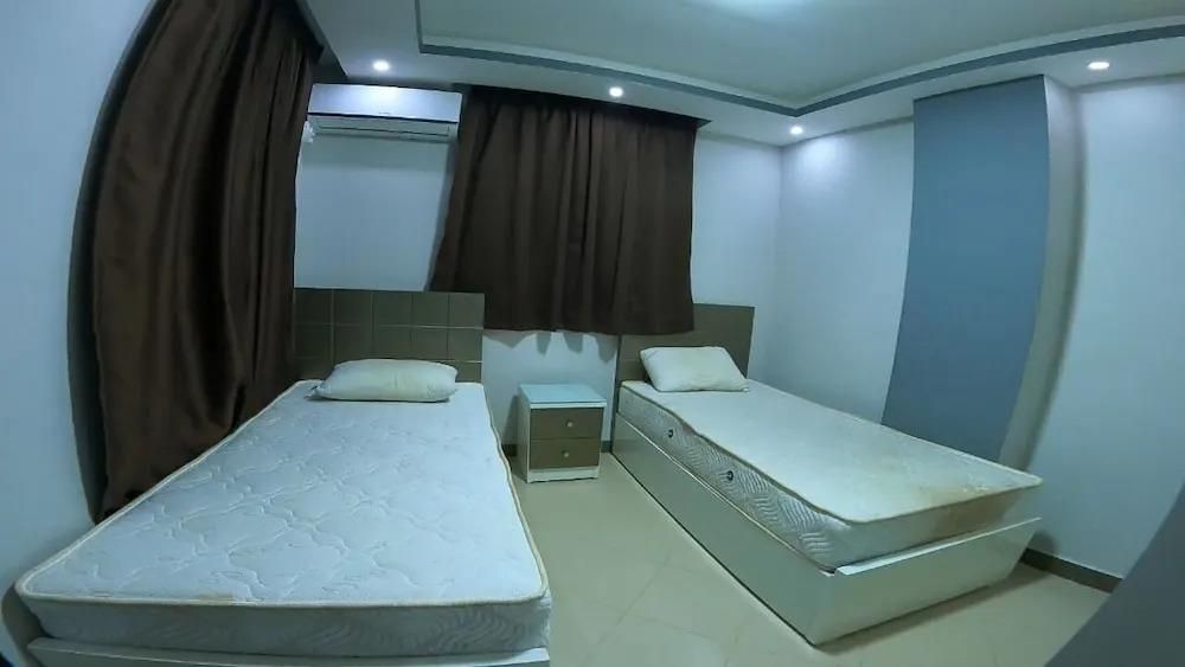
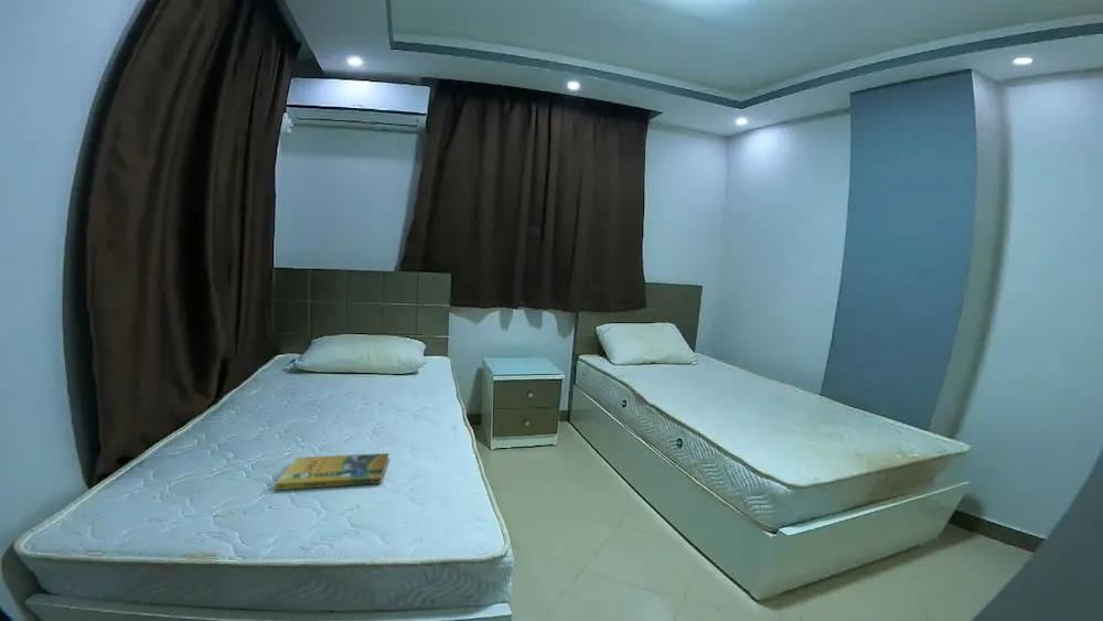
+ booklet [274,452,390,491]
